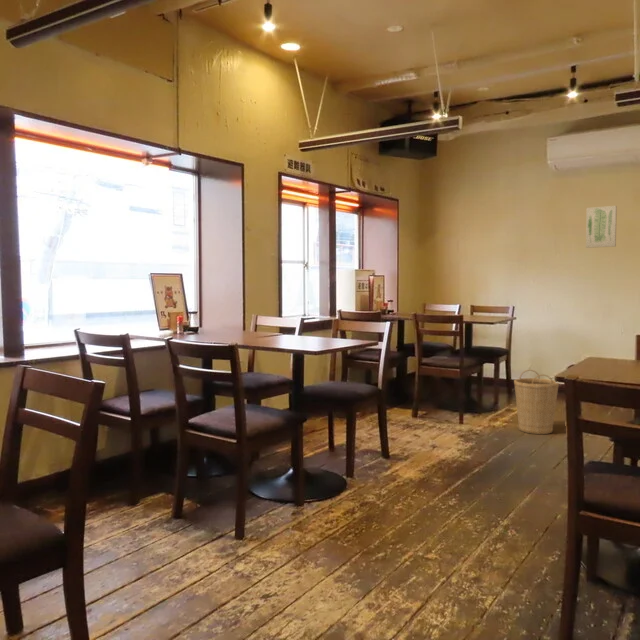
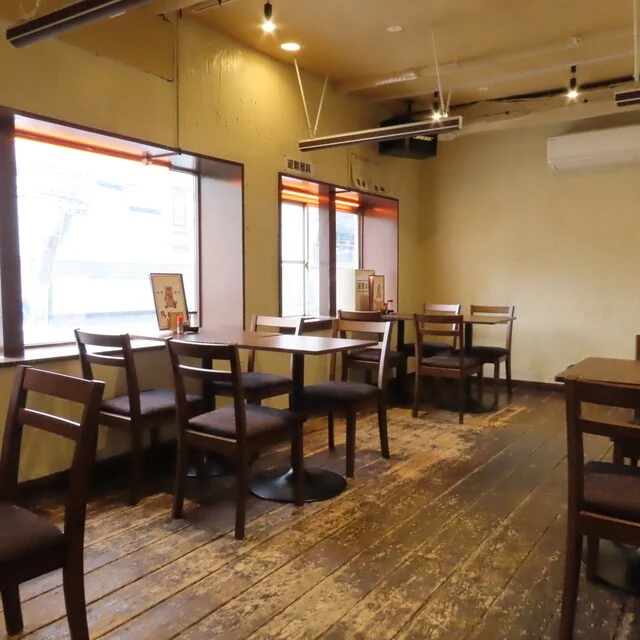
- basket [513,369,560,435]
- wall art [585,205,618,249]
